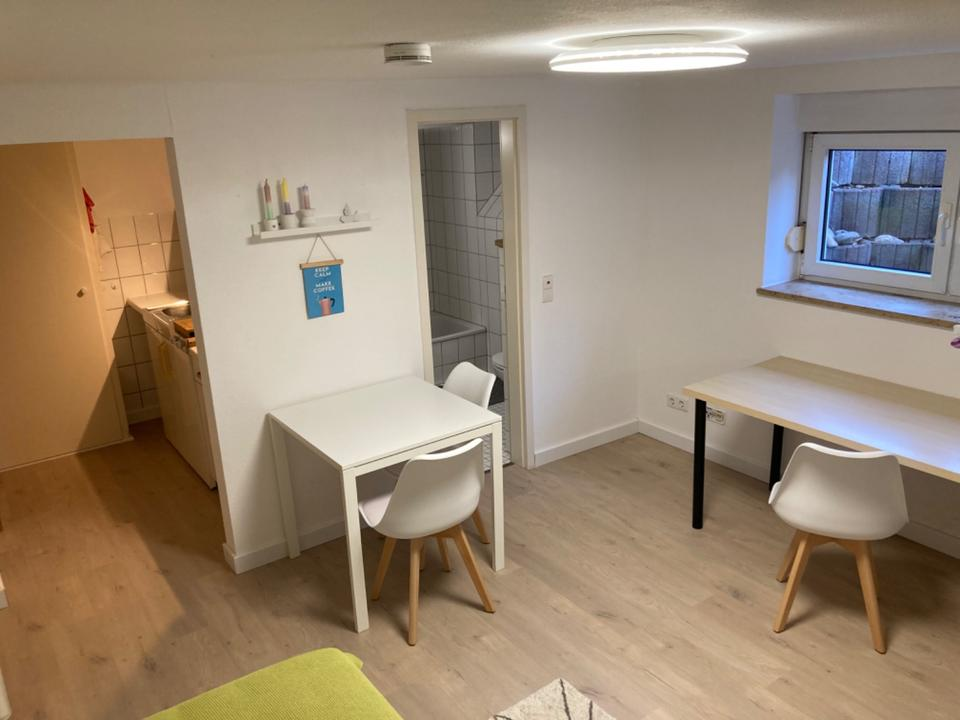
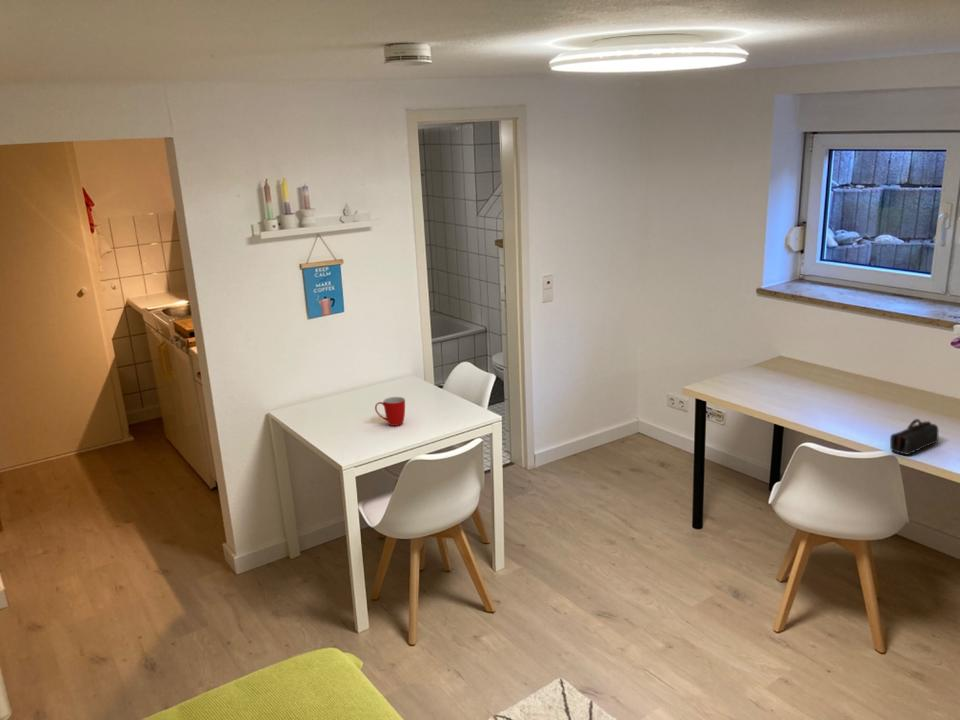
+ pencil case [889,418,939,456]
+ mug [374,396,406,427]
